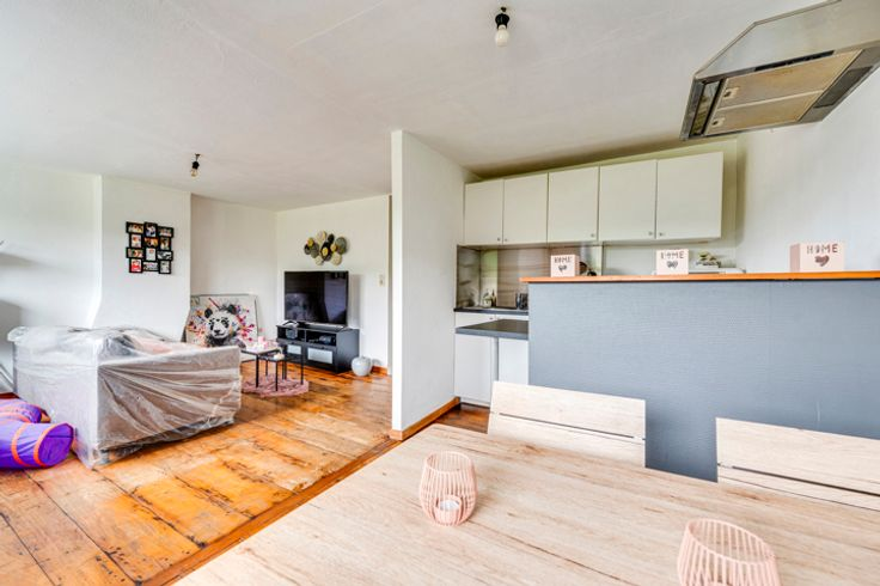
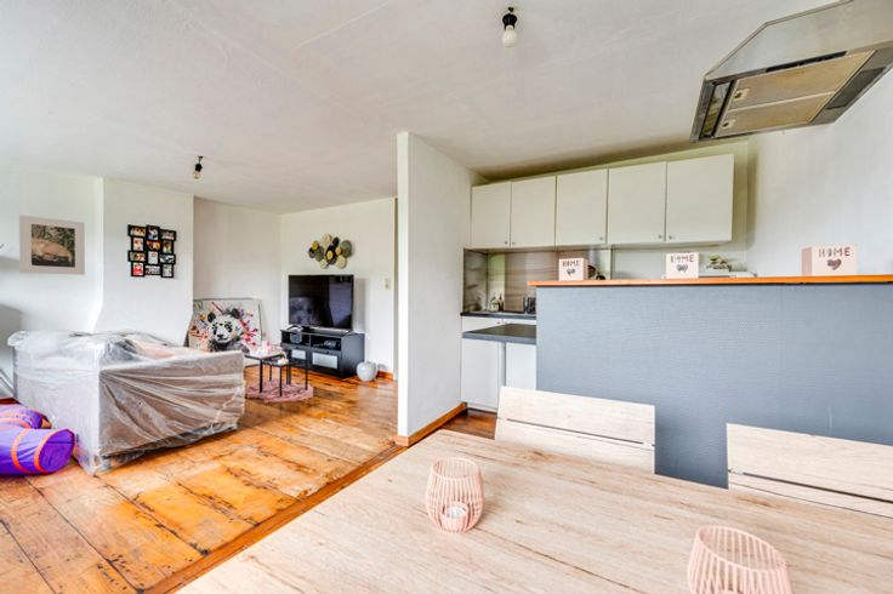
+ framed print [18,213,86,276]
